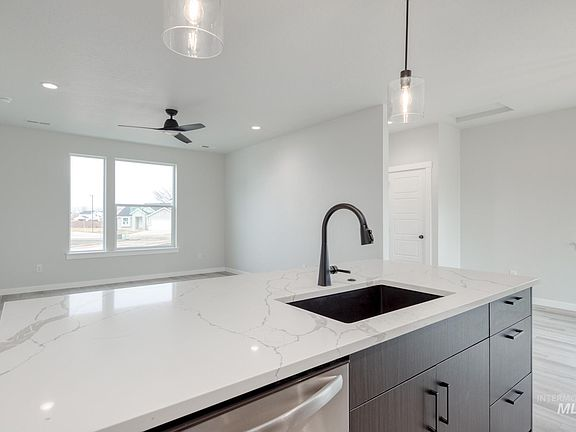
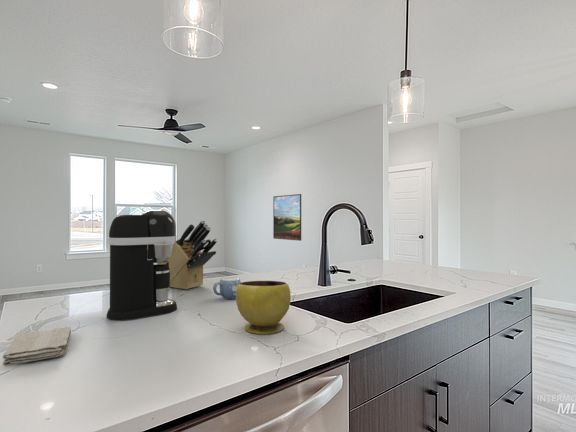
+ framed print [272,193,302,242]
+ washcloth [2,326,72,367]
+ coffee maker [106,209,178,321]
+ knife block [156,219,218,291]
+ mug [212,277,242,300]
+ bowl [235,280,292,335]
